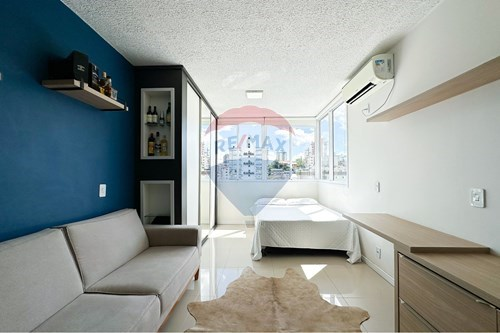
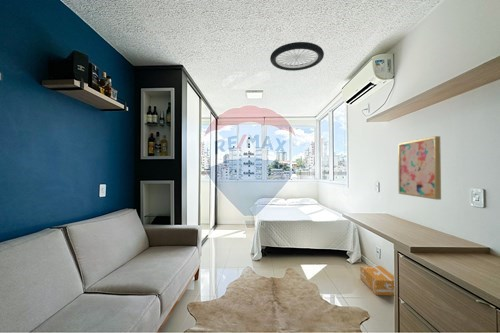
+ shoe box [359,265,395,296]
+ wall art [397,135,442,201]
+ ceiling light [269,41,325,72]
